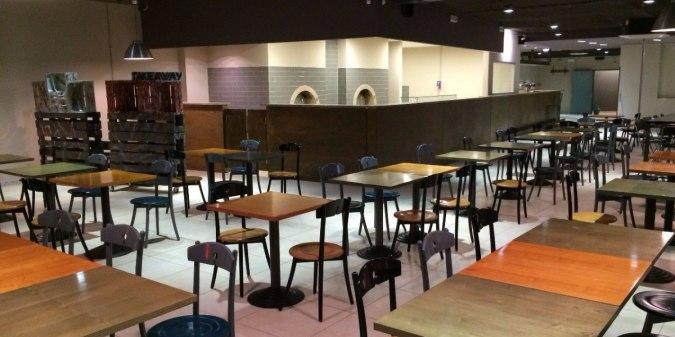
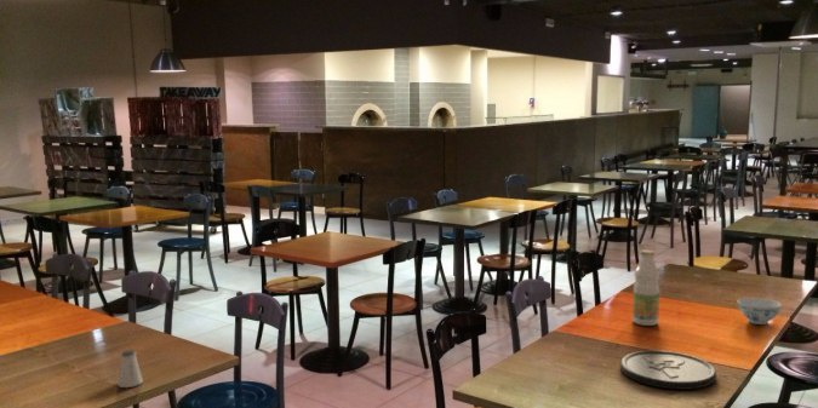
+ chinaware [737,297,783,326]
+ bottle [631,249,660,327]
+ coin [619,350,717,391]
+ saltshaker [116,349,144,389]
